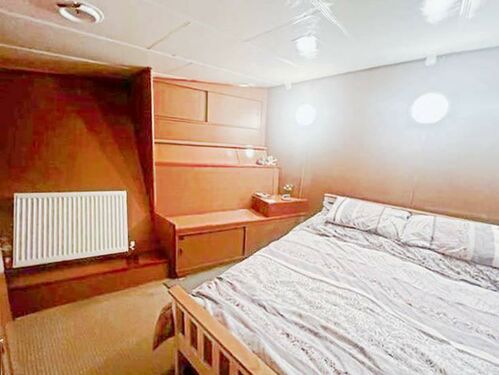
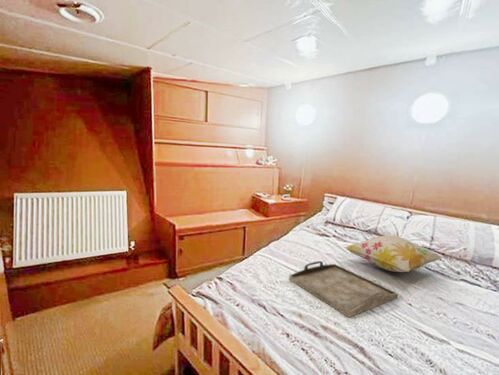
+ serving tray [288,260,399,318]
+ decorative pillow [342,235,445,273]
